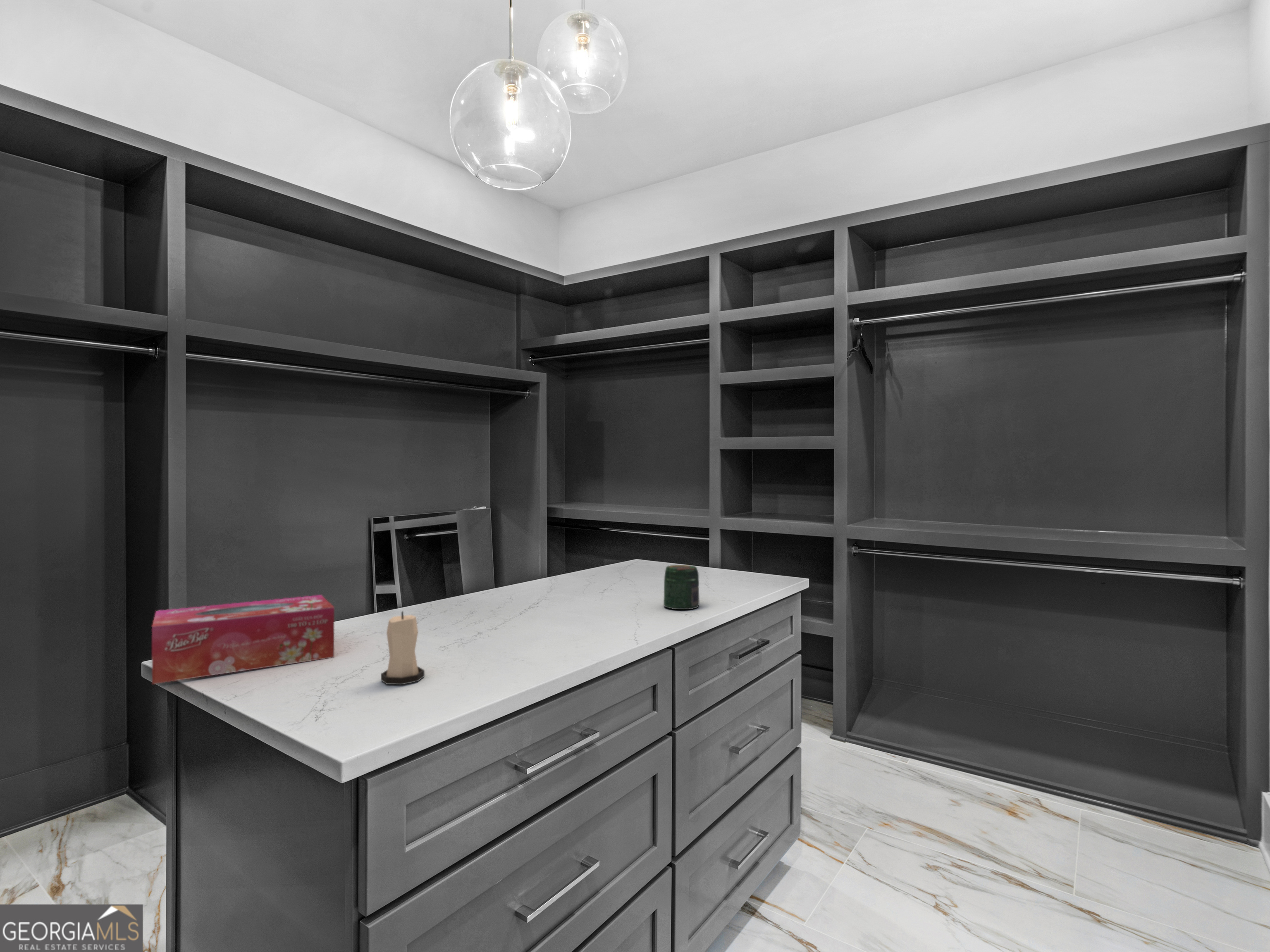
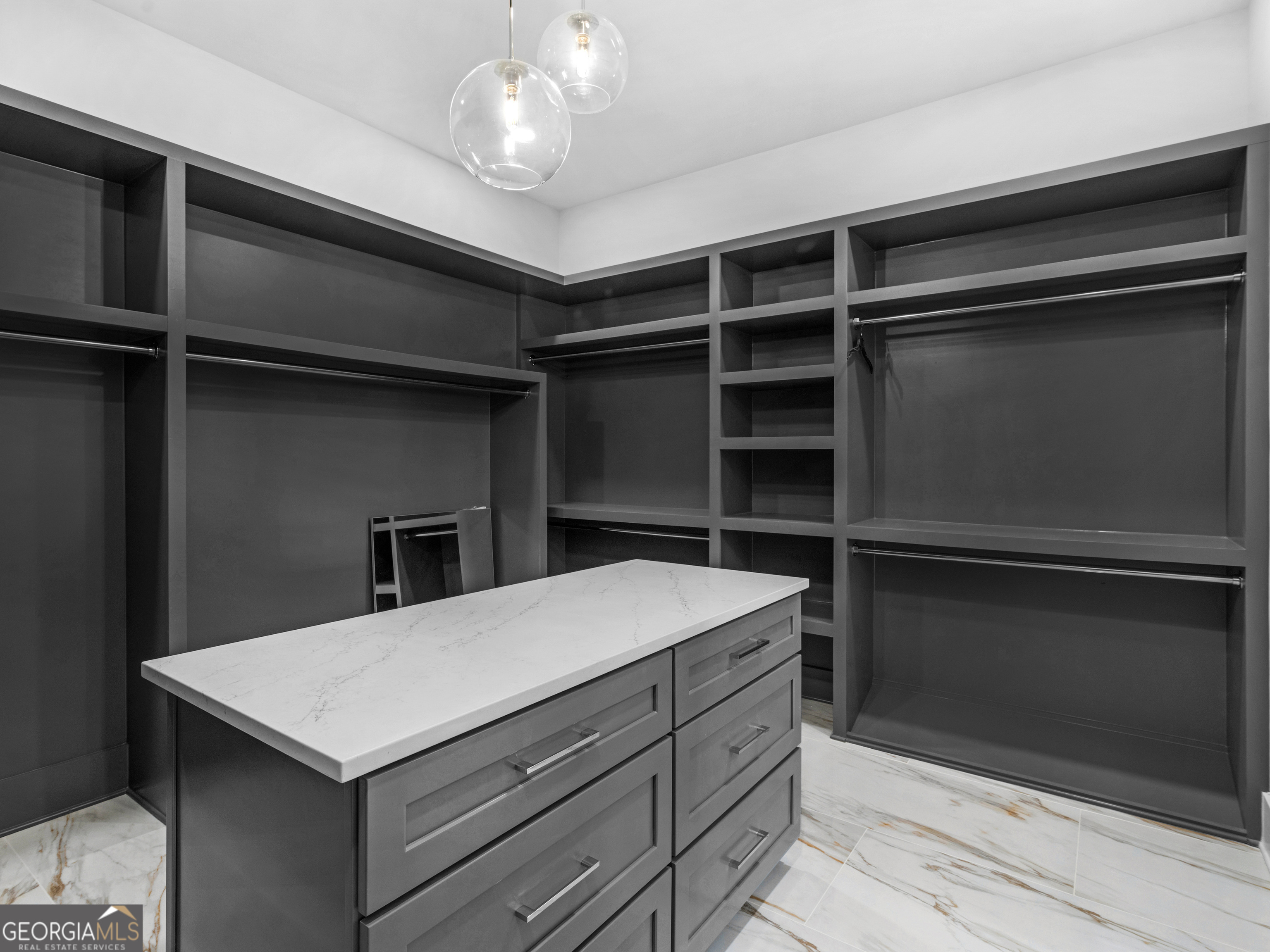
- jar [663,564,700,610]
- candle [380,610,425,685]
- tissue box [152,595,335,685]
